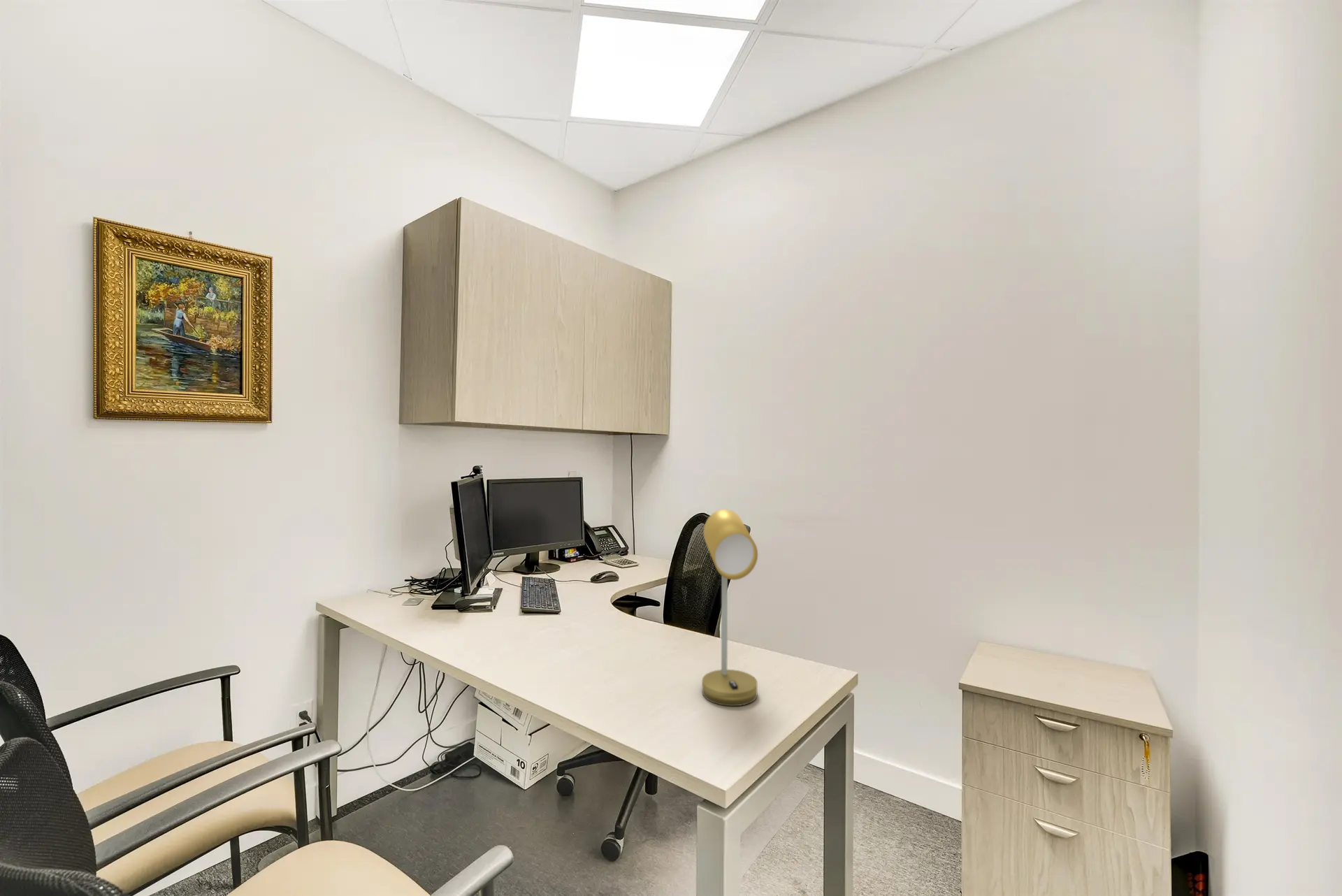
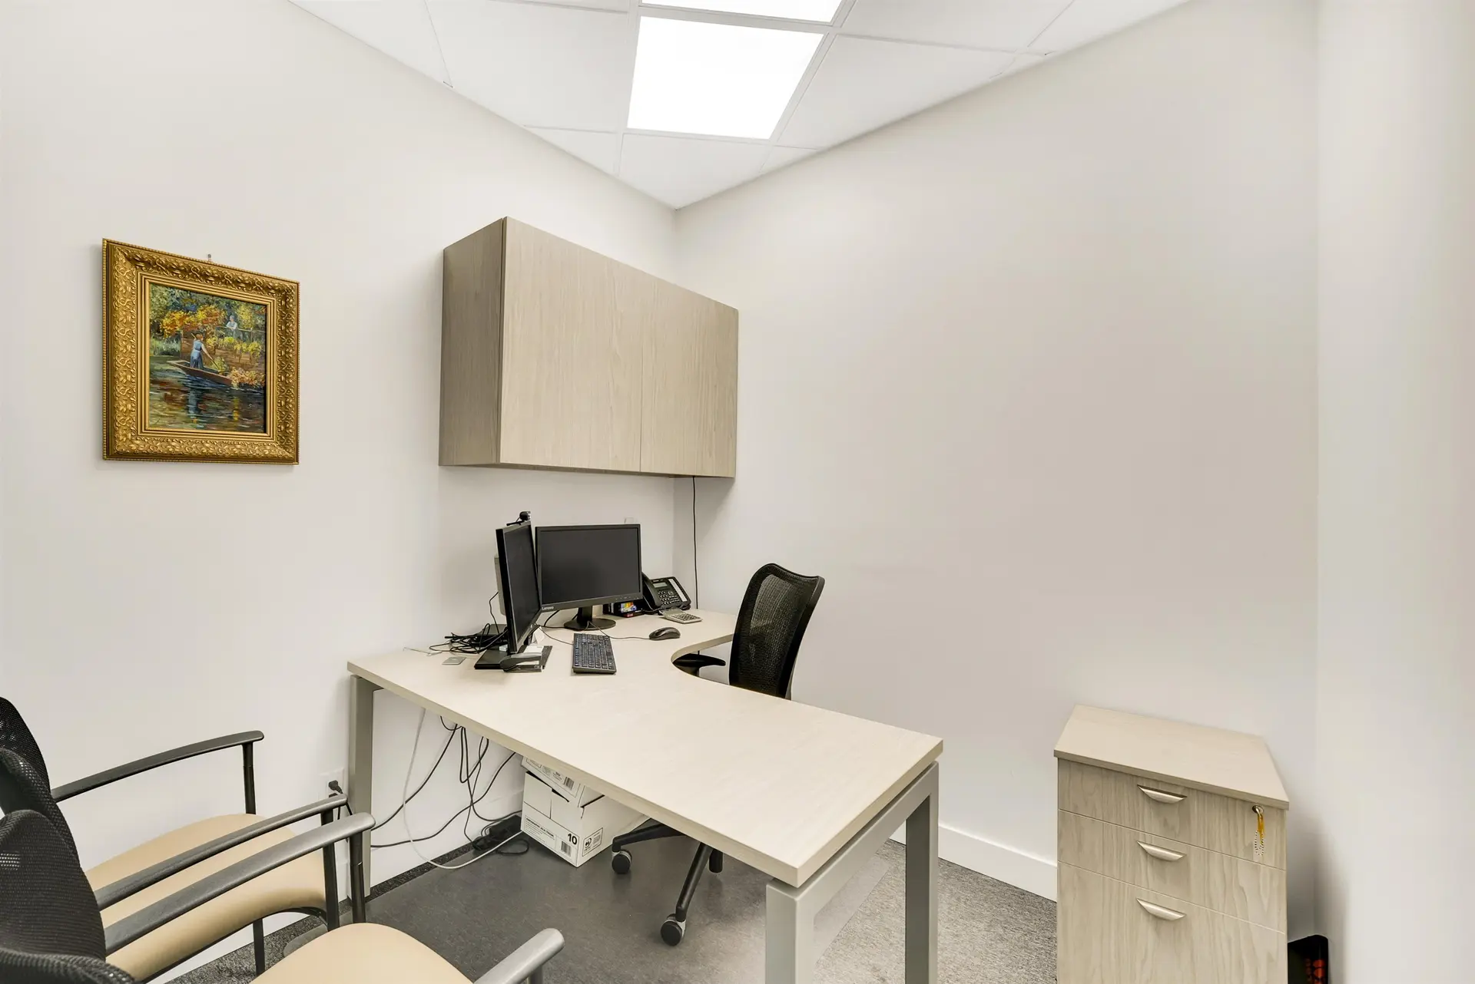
- desk lamp [702,509,758,707]
